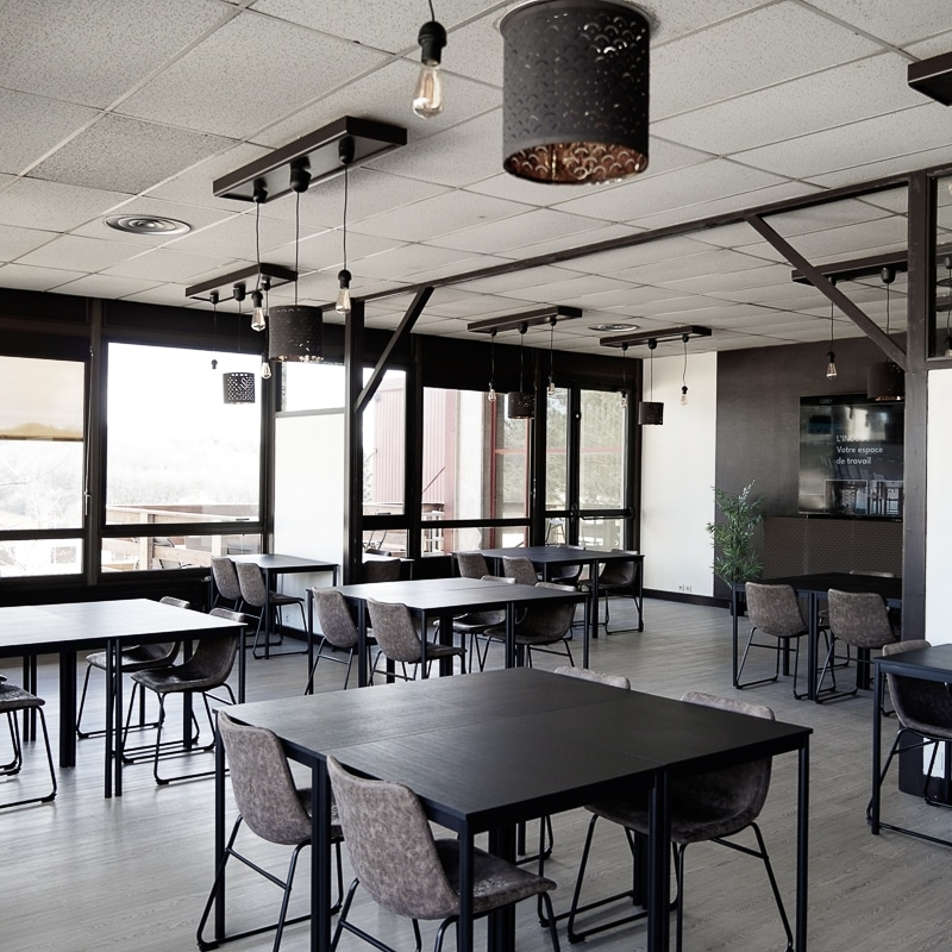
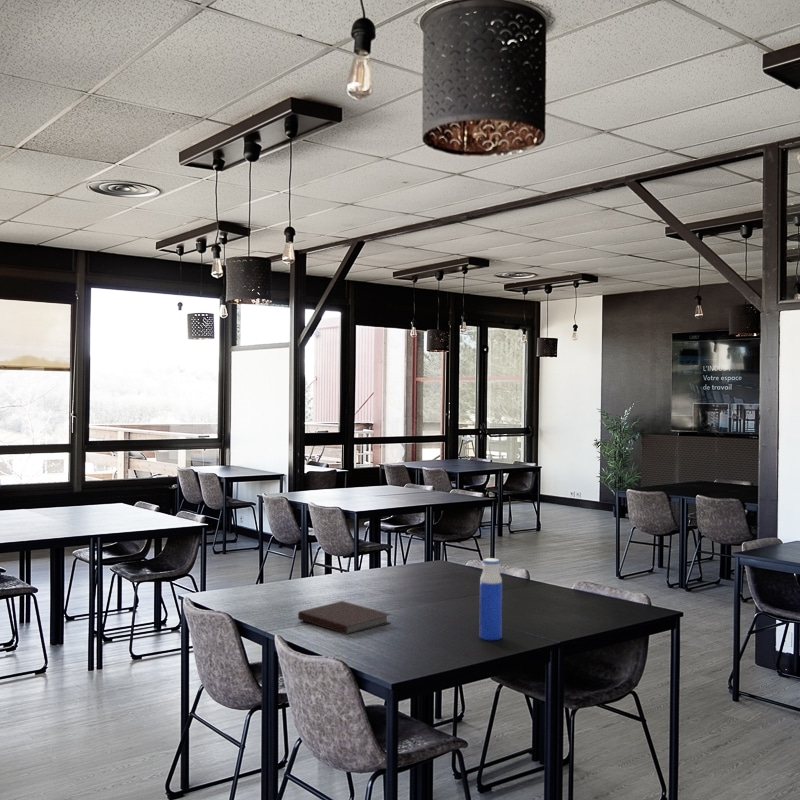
+ water bottle [479,557,503,641]
+ notebook [297,600,392,636]
